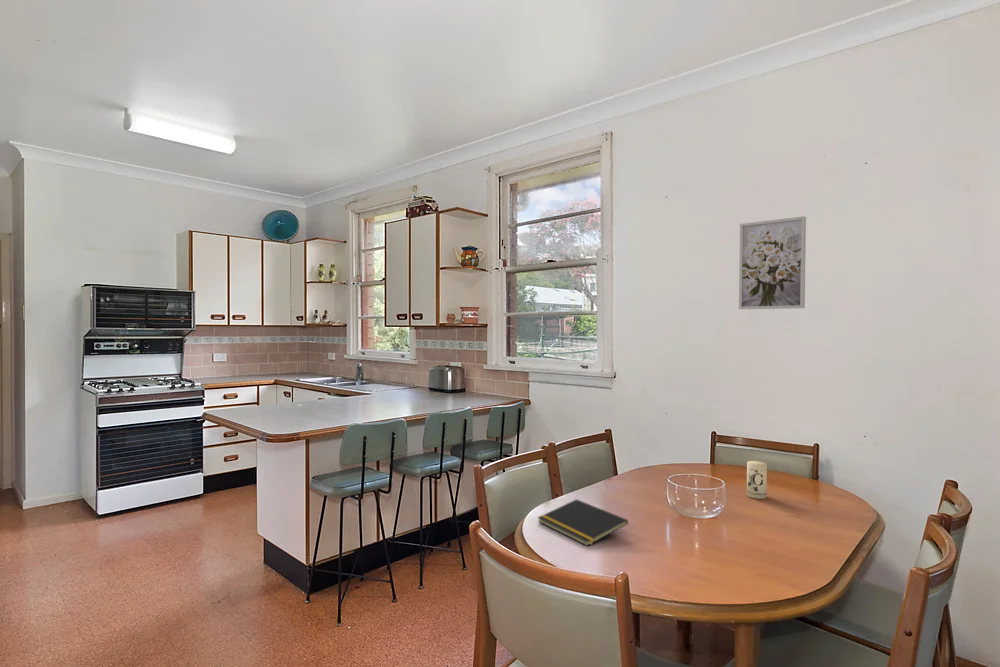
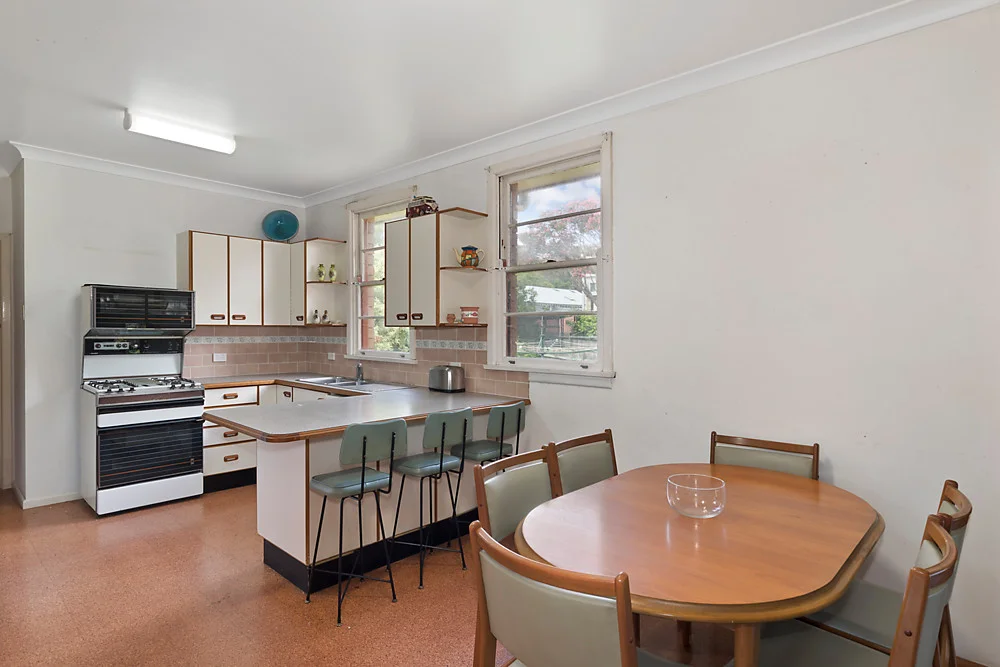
- candle [746,460,768,500]
- notepad [537,498,629,547]
- wall art [738,215,807,310]
